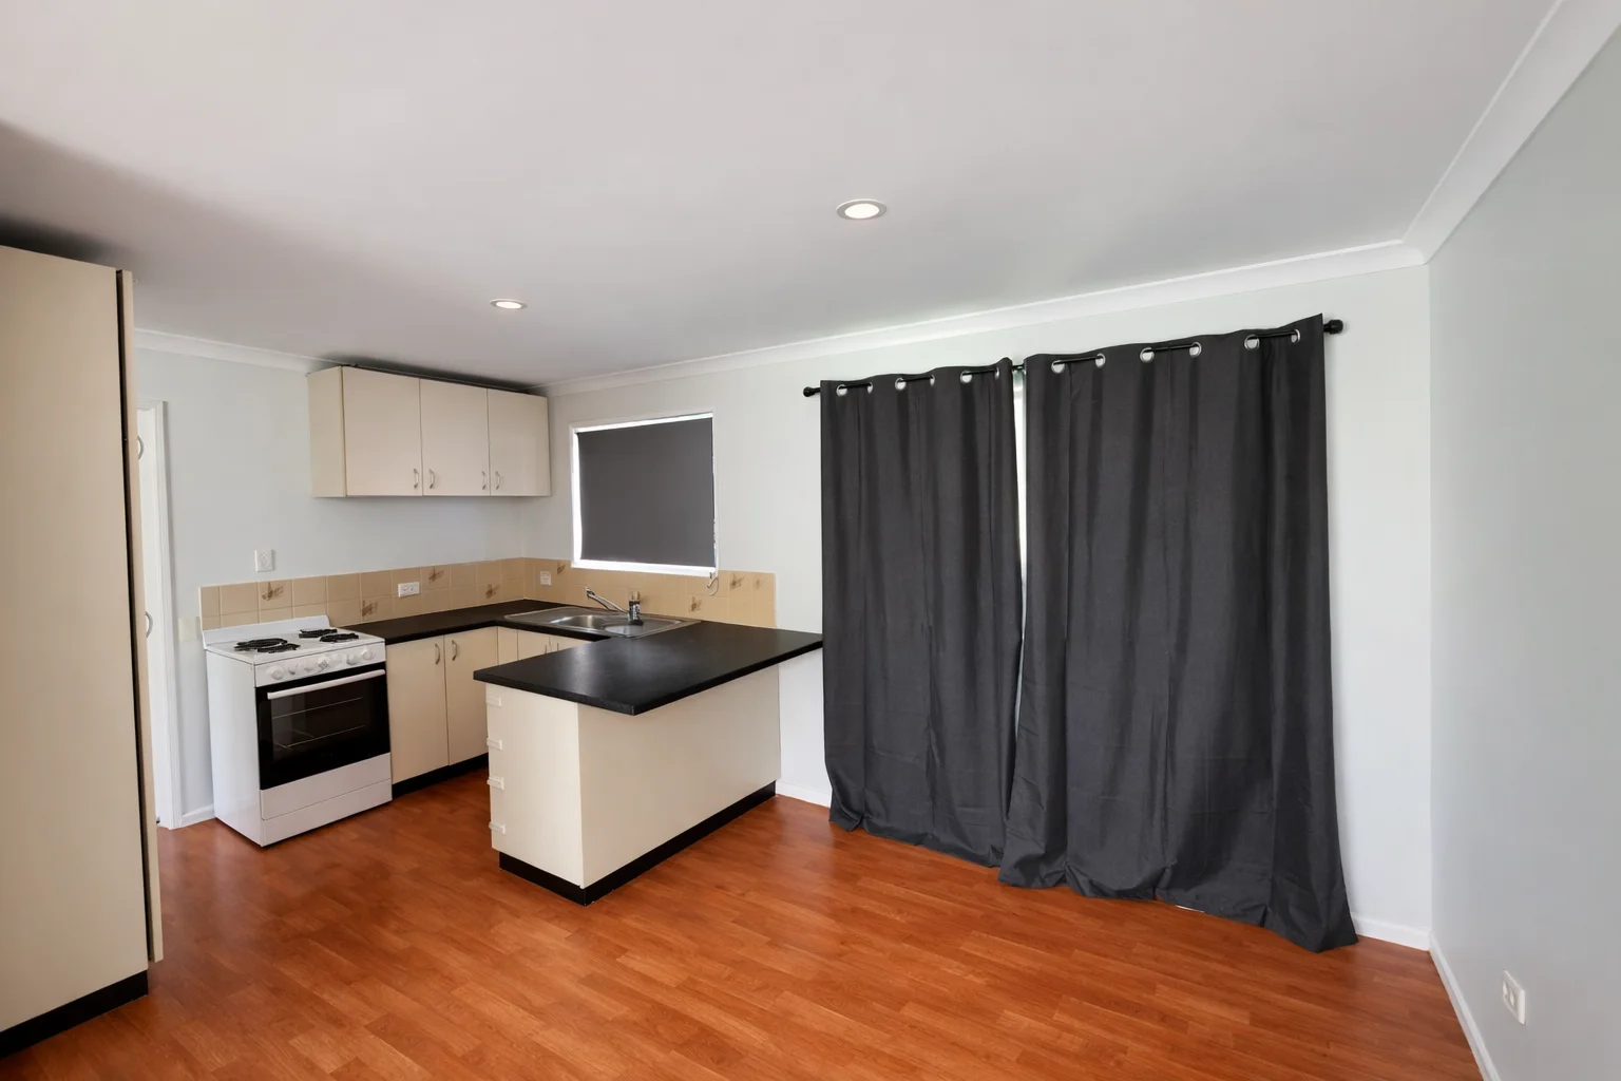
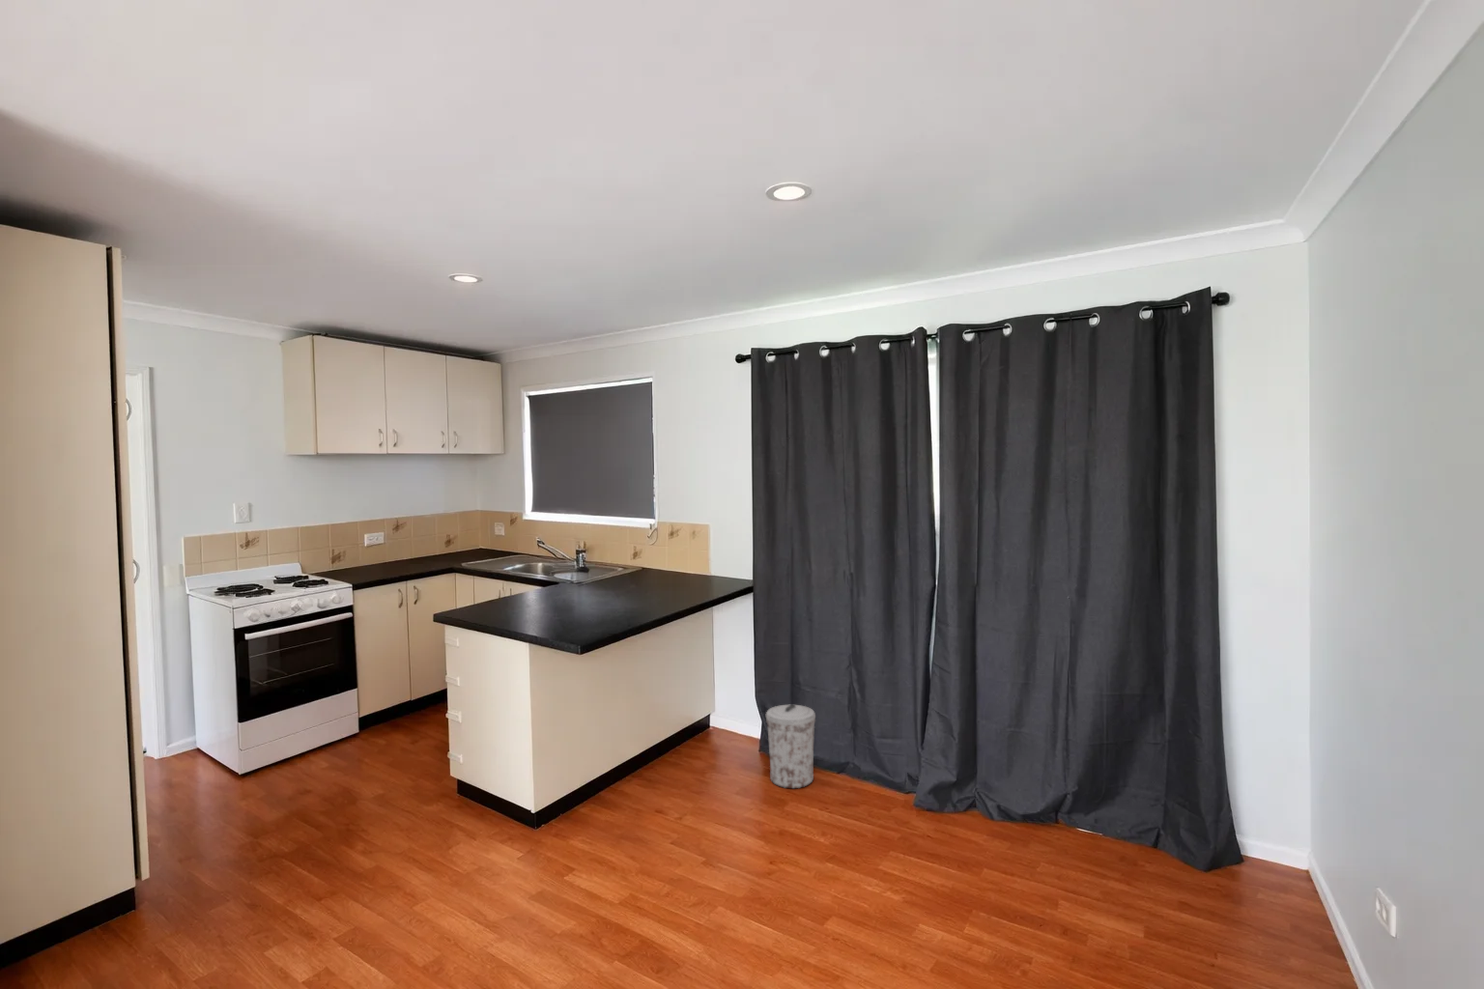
+ trash can [765,704,816,789]
